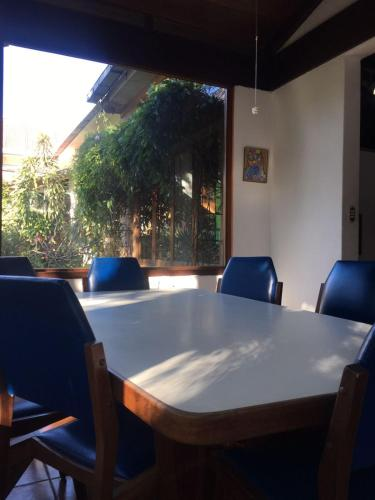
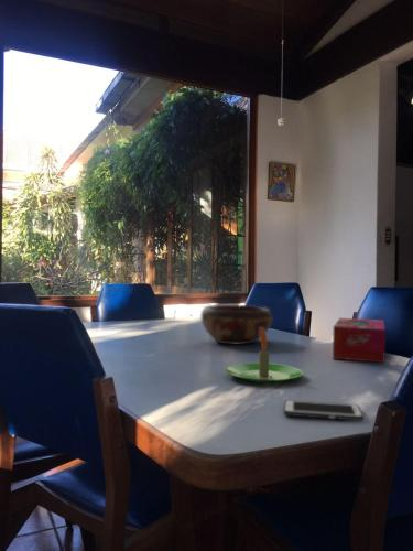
+ decorative bowl [199,304,274,345]
+ tissue box [332,317,387,364]
+ candle [225,327,304,383]
+ cell phone [282,399,365,422]
